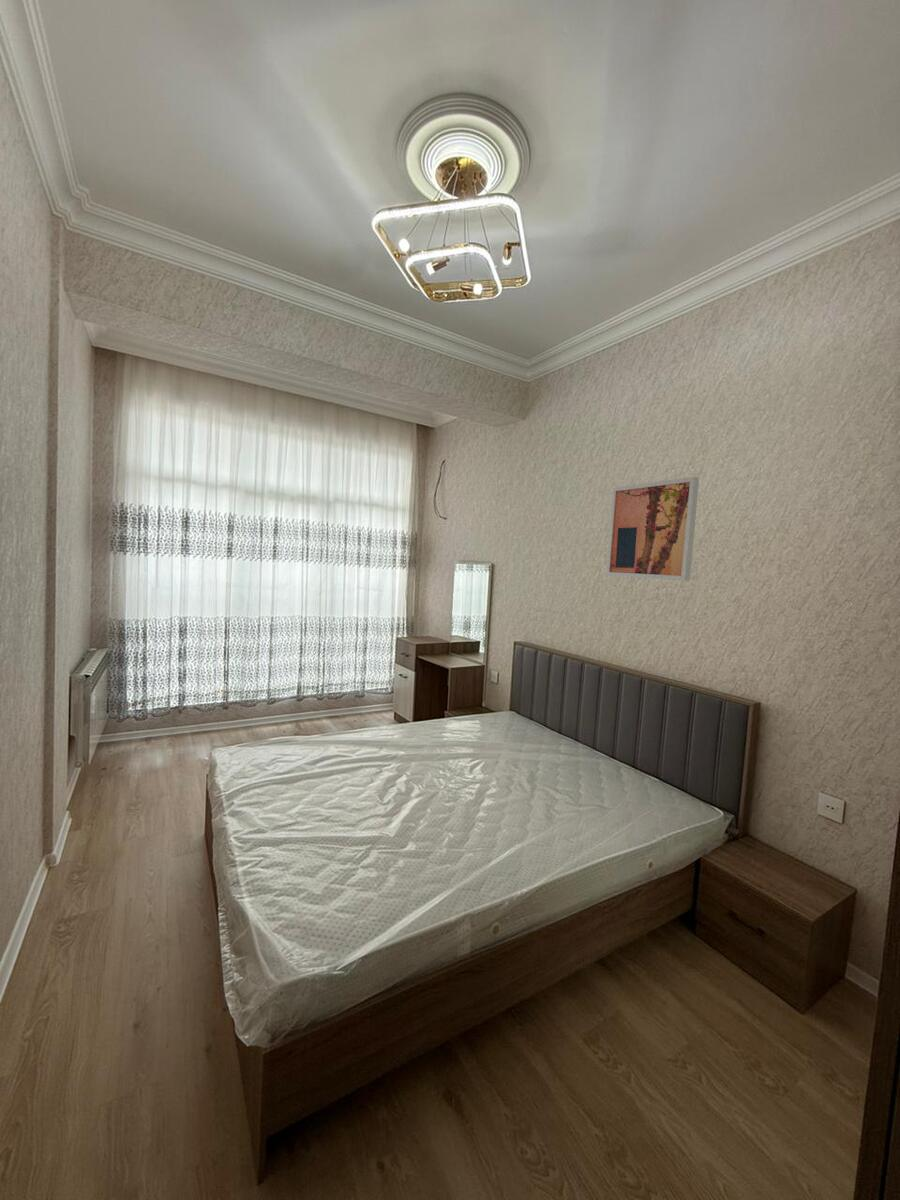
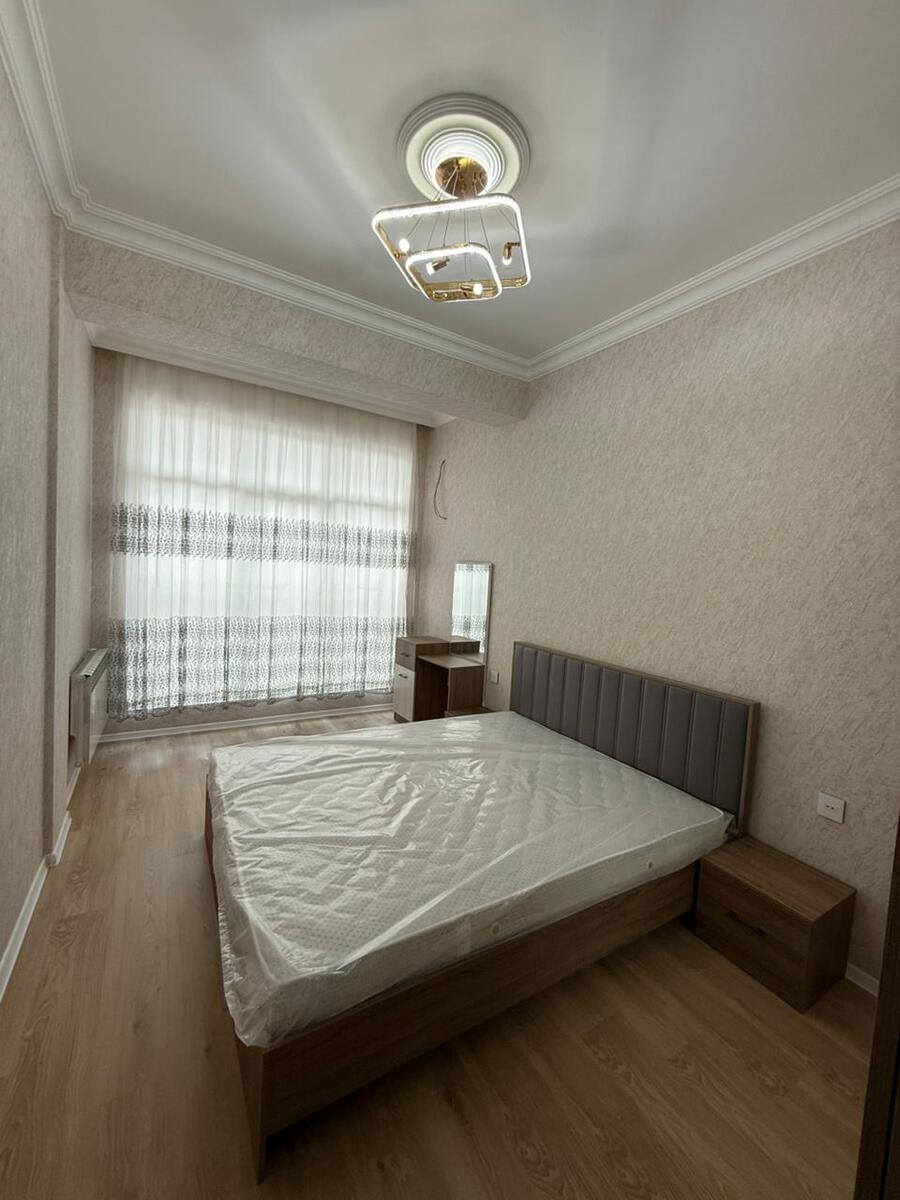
- wall art [605,476,700,582]
